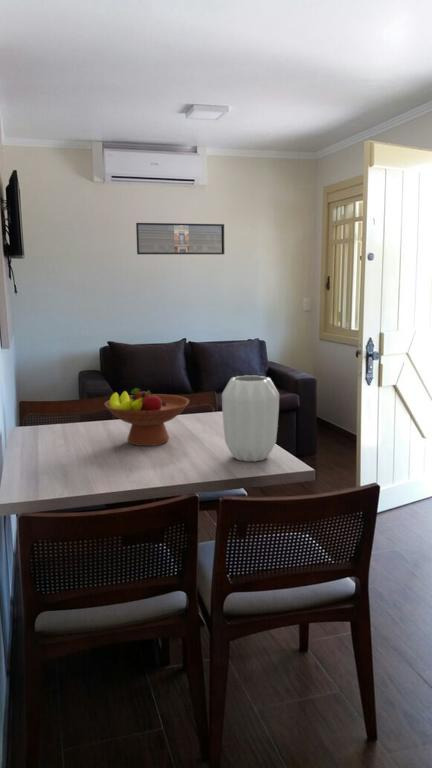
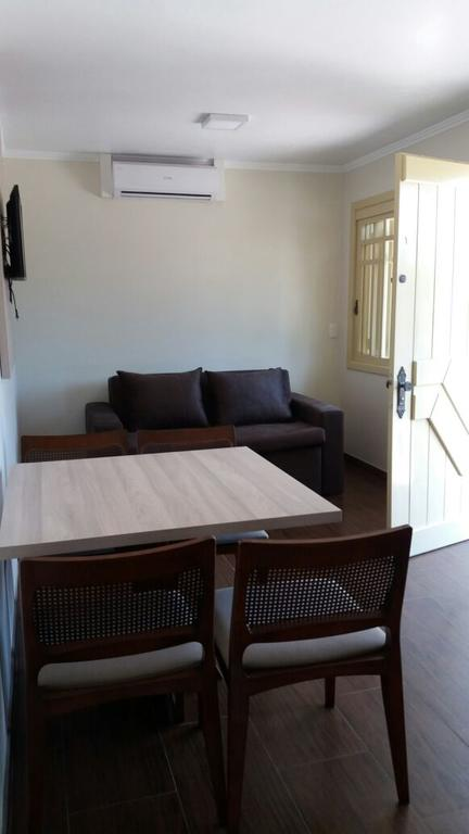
- fruit bowl [104,387,190,447]
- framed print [135,222,225,255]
- vase [221,375,280,462]
